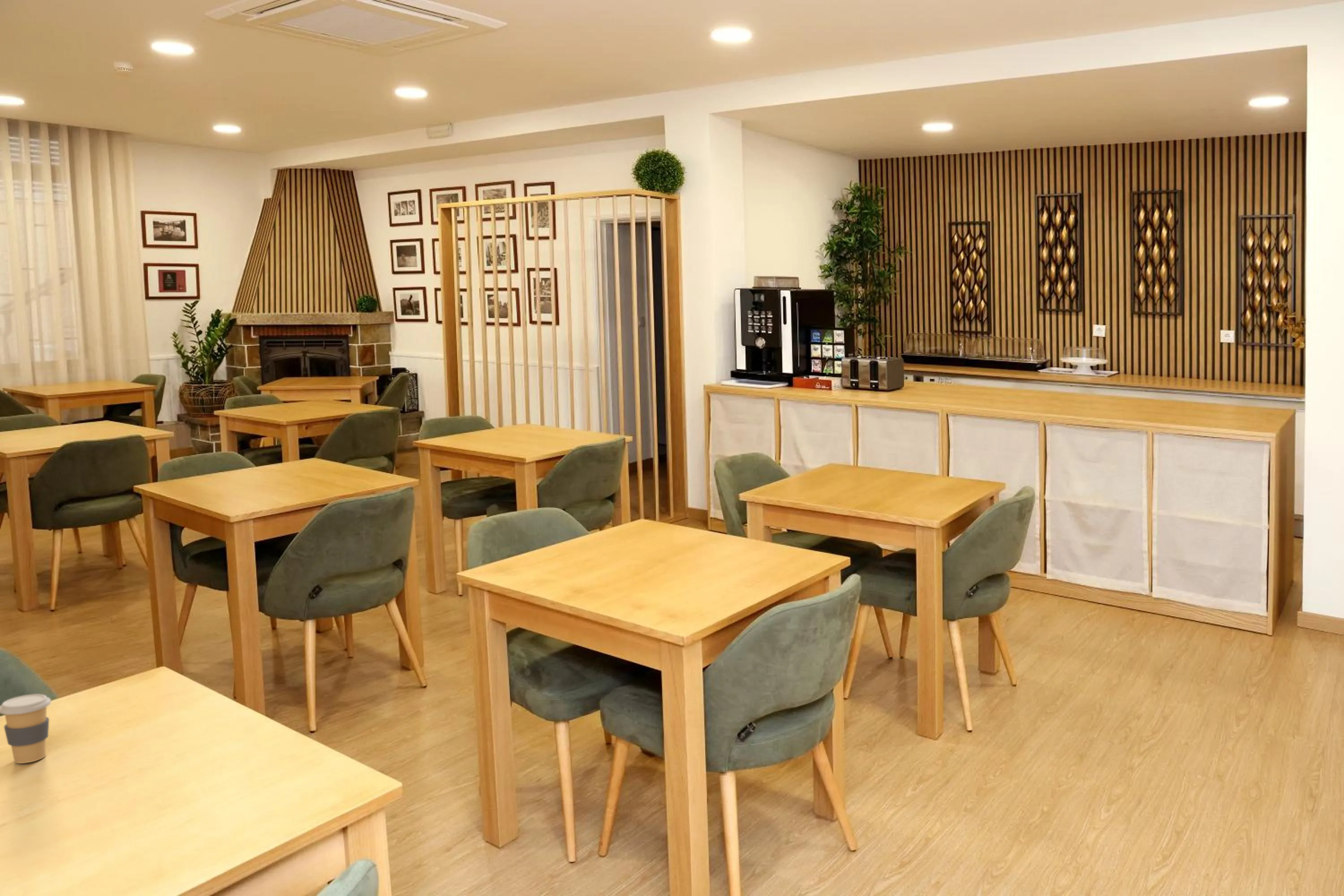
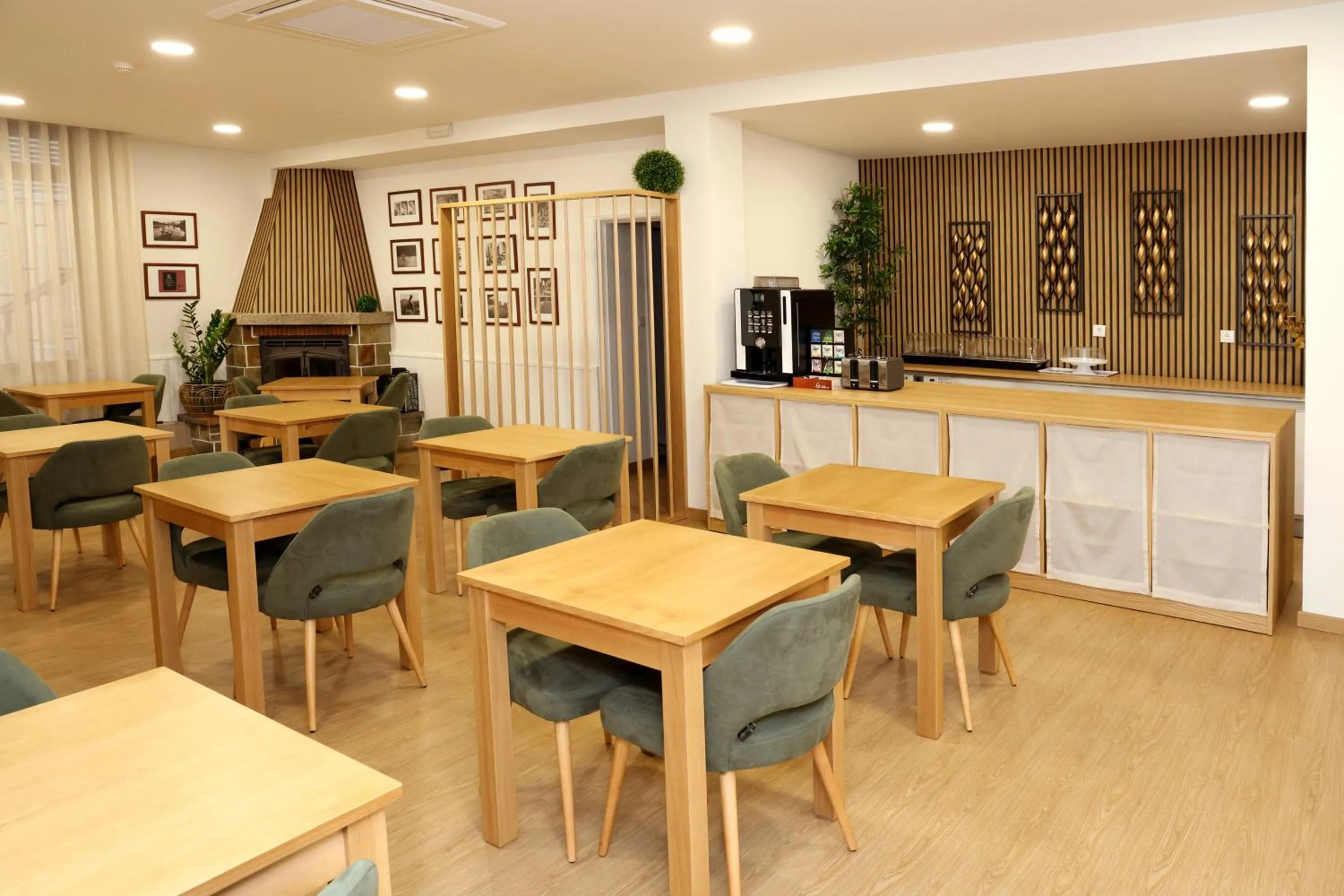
- coffee cup [0,694,51,764]
